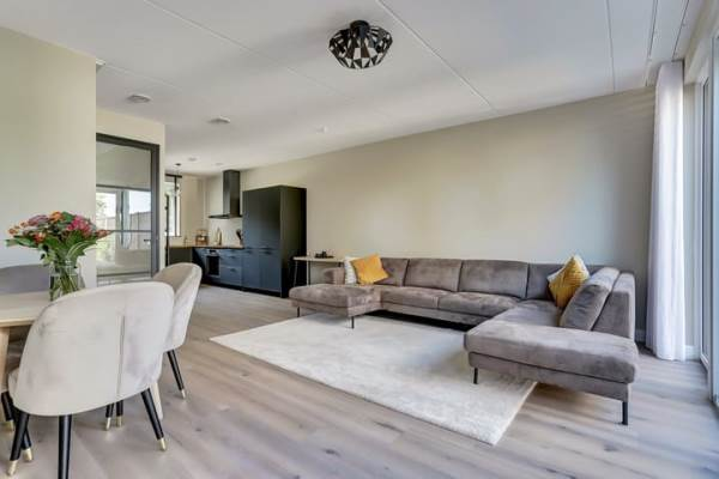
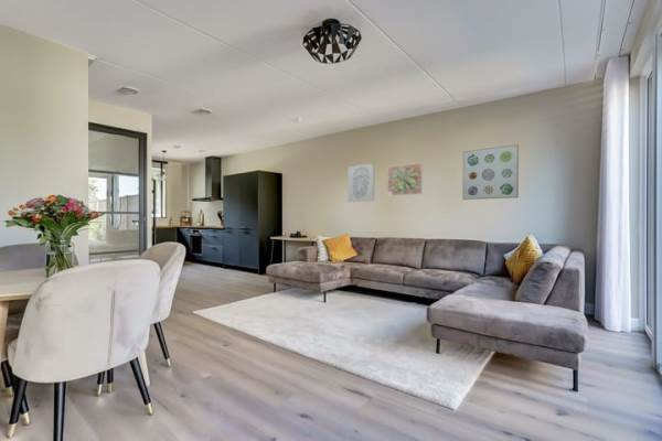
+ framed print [386,162,424,197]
+ wall art [346,162,375,203]
+ wall art [462,143,520,201]
